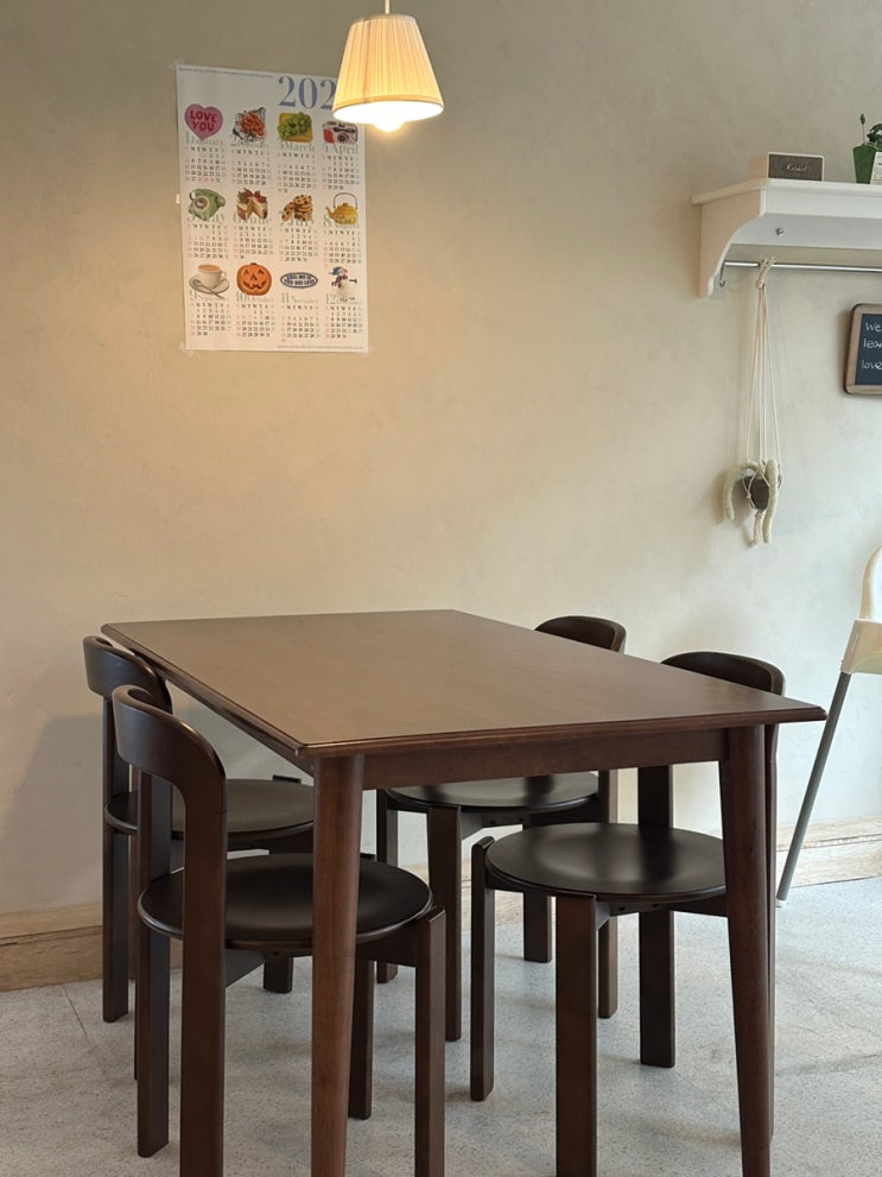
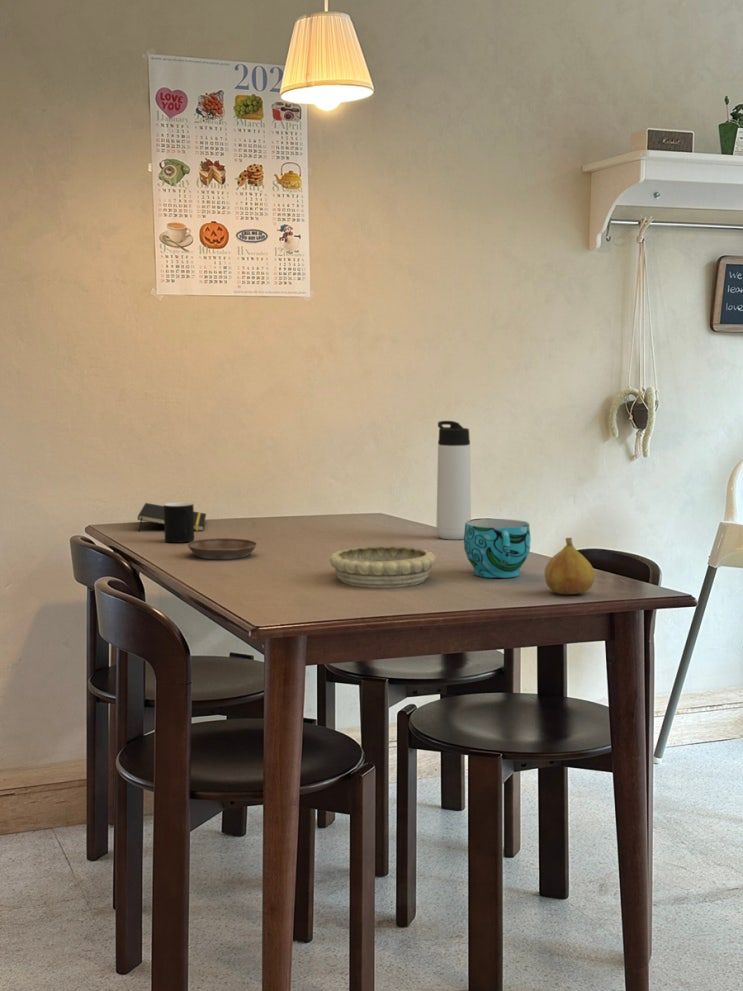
+ thermos bottle [436,420,472,541]
+ fruit [544,537,596,595]
+ saucer [186,537,258,561]
+ cup [463,518,532,579]
+ cup [163,501,195,544]
+ decorative bowl [328,545,437,589]
+ notepad [137,502,207,533]
